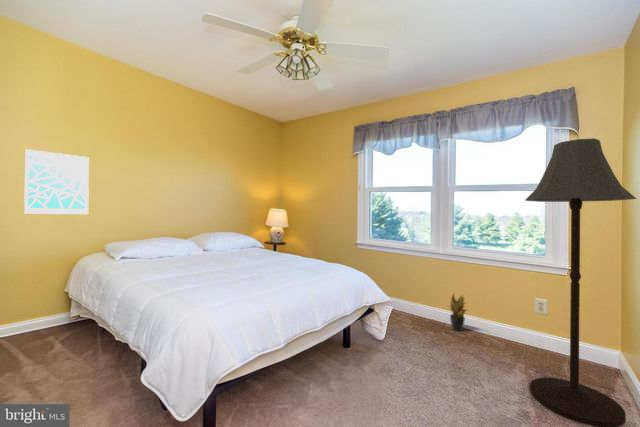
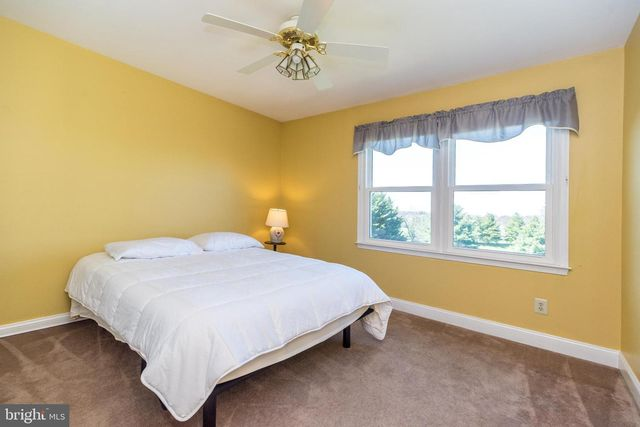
- potted plant [447,292,470,332]
- wall art [23,148,90,215]
- floor lamp [524,137,638,427]
